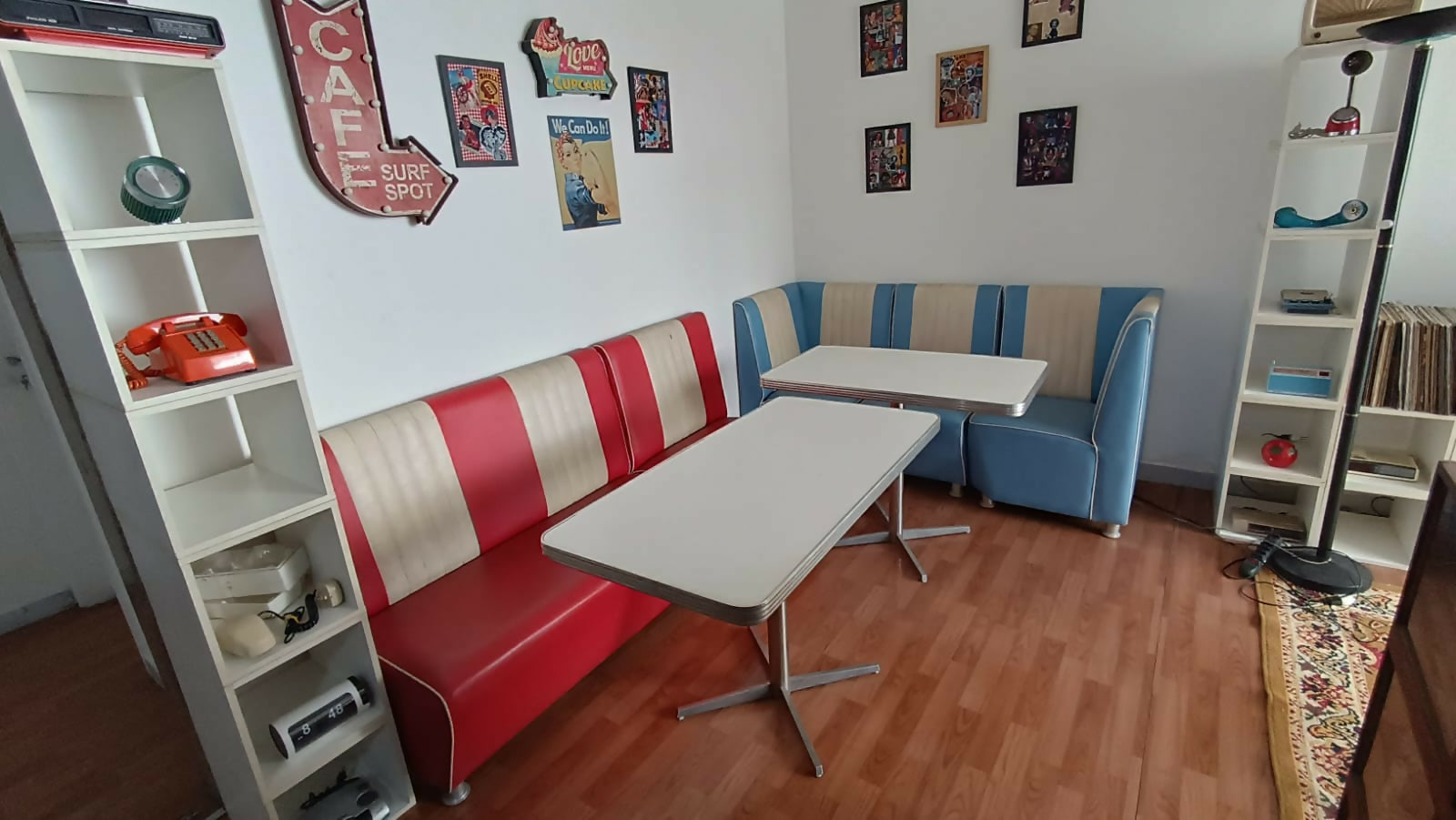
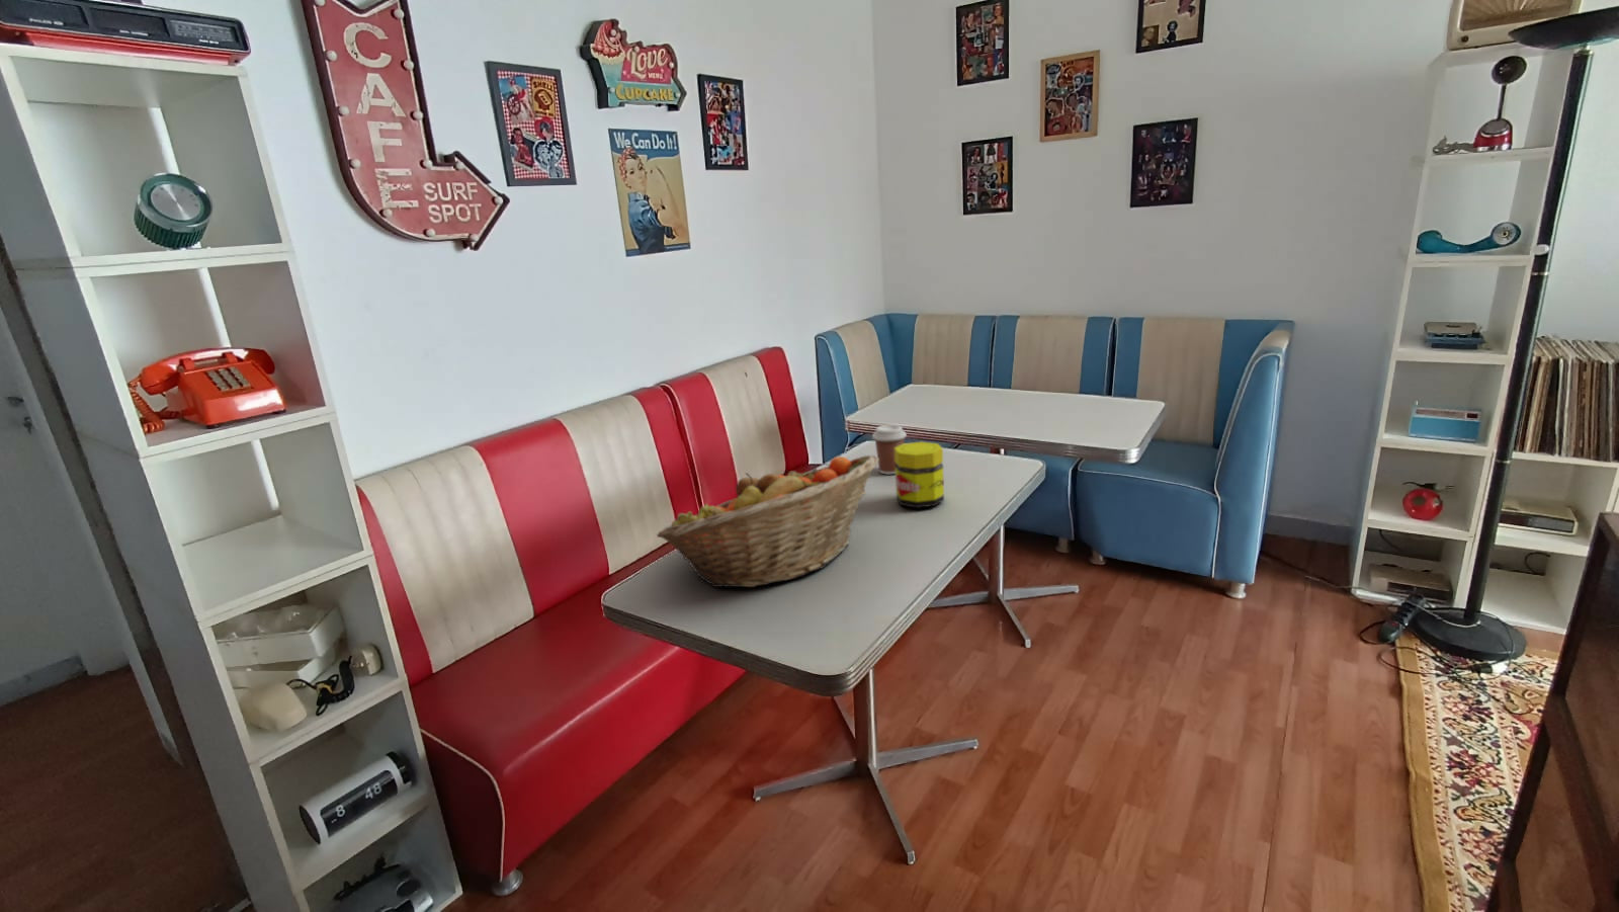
+ jar [894,442,945,509]
+ fruit basket [656,455,878,588]
+ coffee cup [872,424,907,476]
